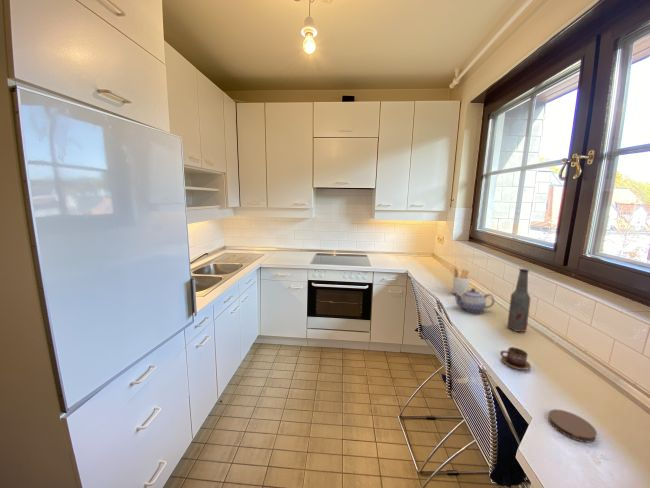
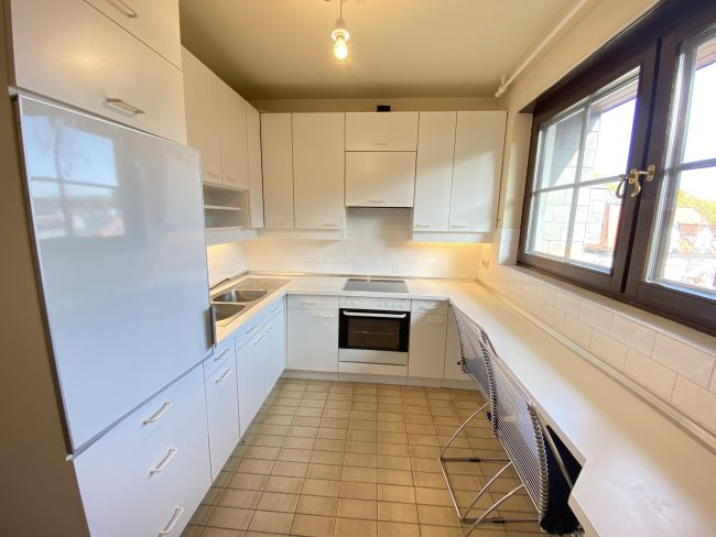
- cup [499,346,532,371]
- teapot [451,287,495,314]
- utensil holder [446,265,471,297]
- bottle [506,268,532,333]
- coaster [547,408,598,444]
